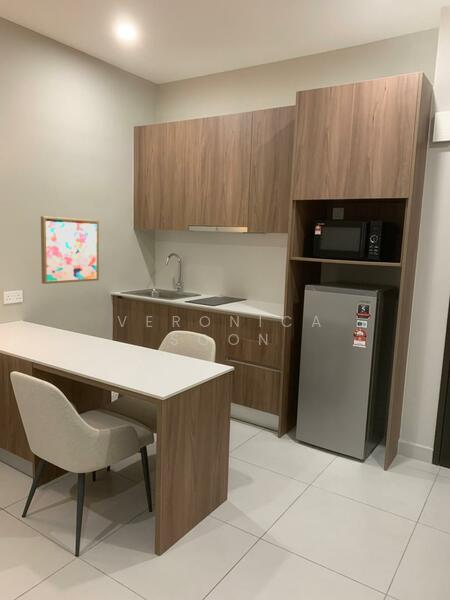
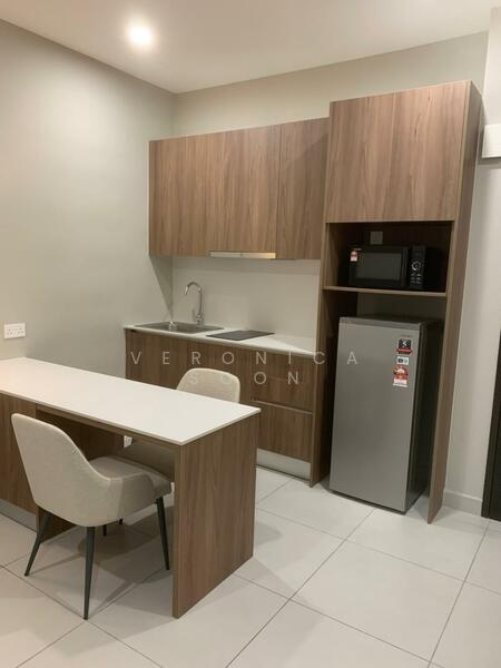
- wall art [40,215,100,285]
